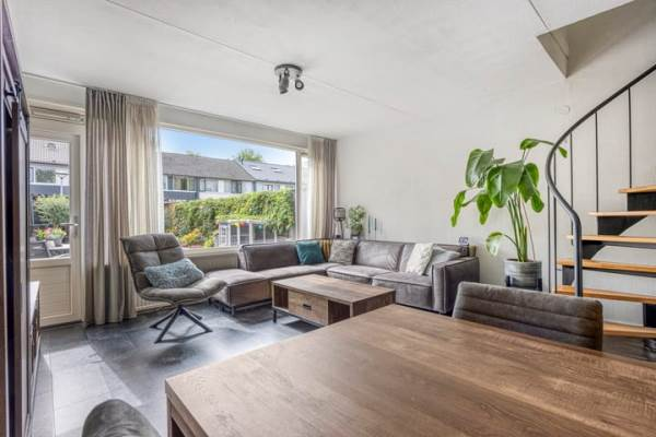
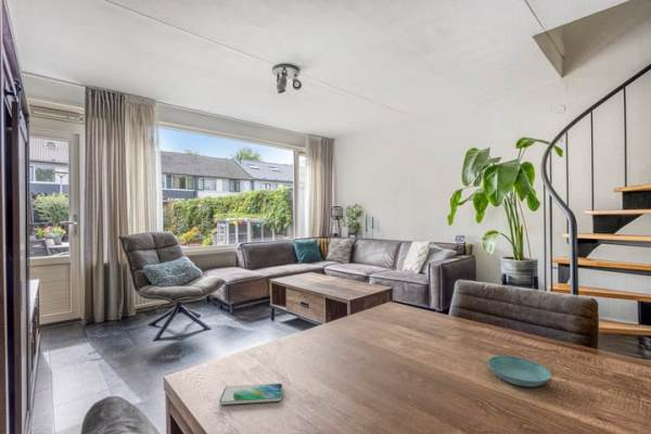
+ saucer [487,355,552,387]
+ smartphone [218,382,283,406]
